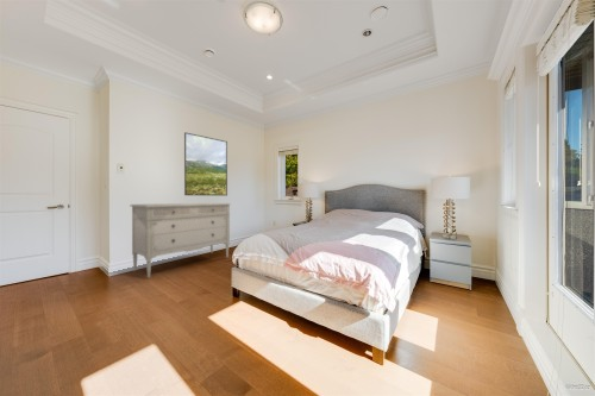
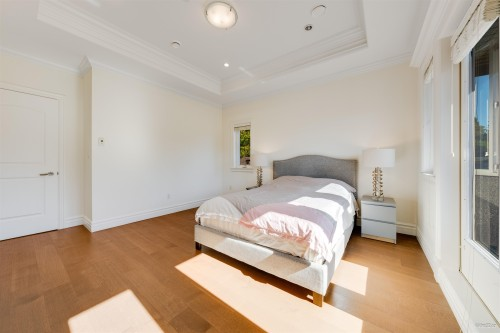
- dresser [130,201,232,278]
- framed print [183,131,228,197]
